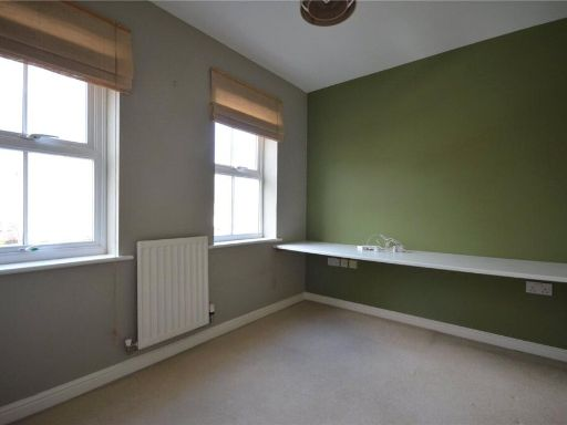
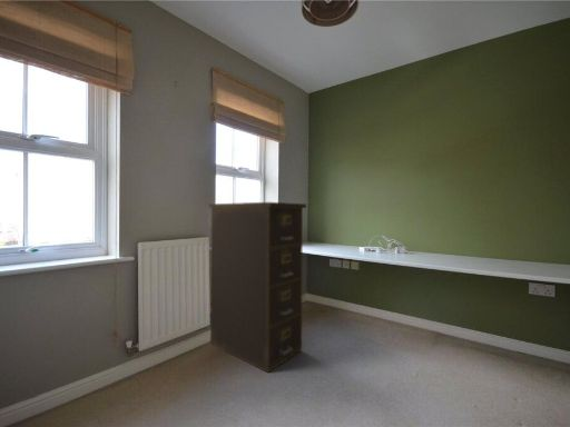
+ filing cabinet [208,201,307,374]
